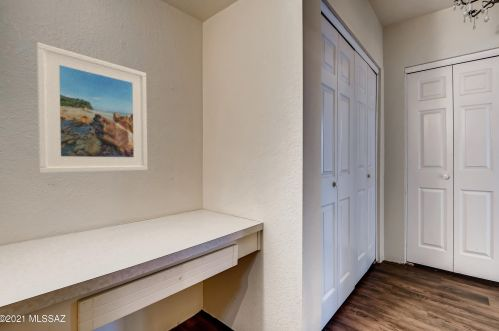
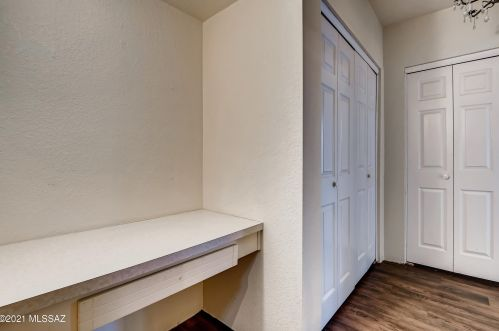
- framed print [35,41,148,174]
